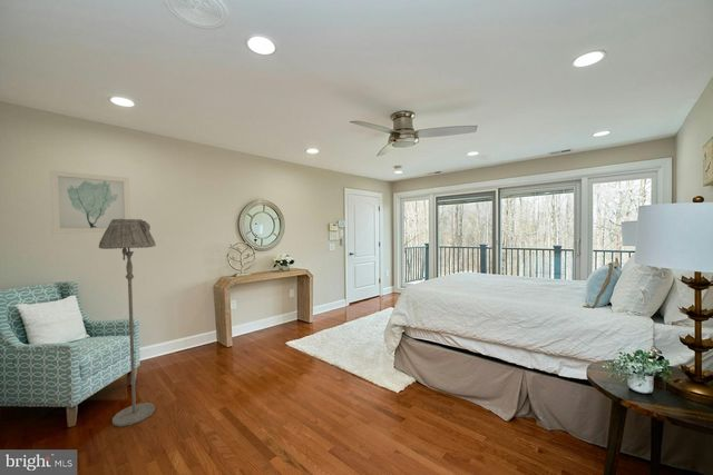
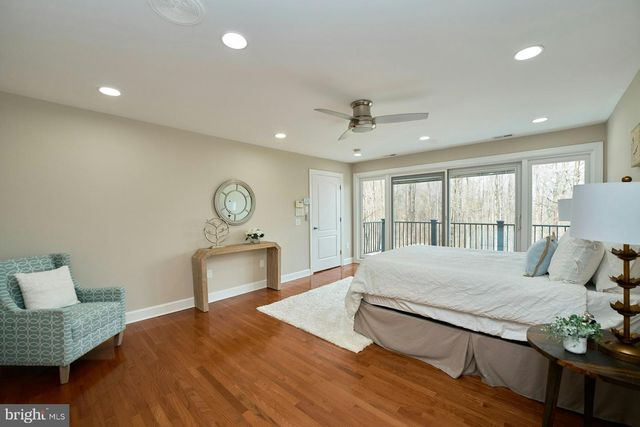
- wall art [49,169,131,235]
- floor lamp [98,218,157,427]
